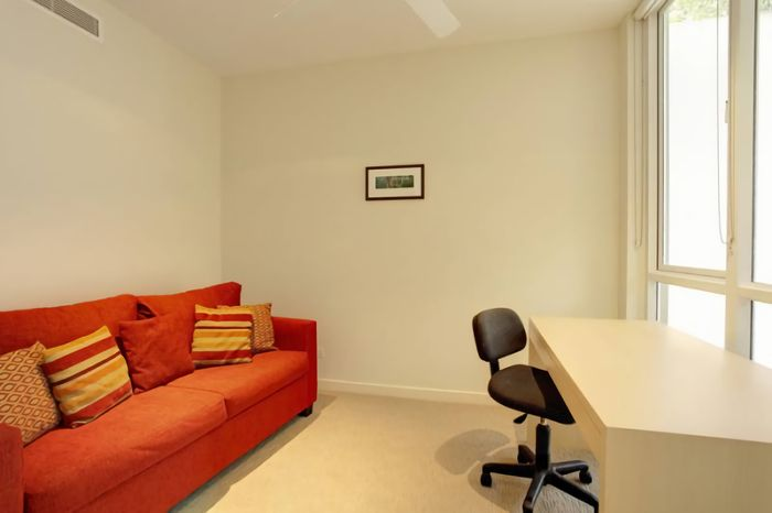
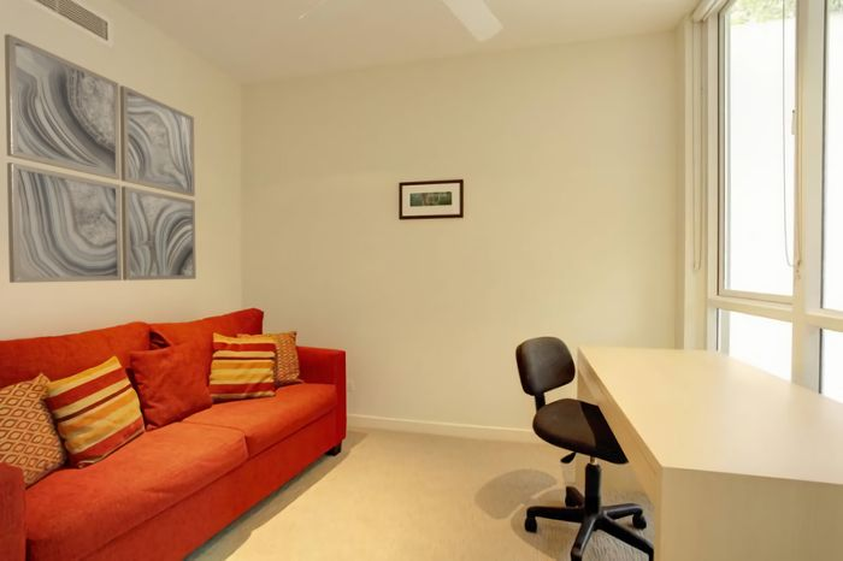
+ wall art [4,33,198,284]
